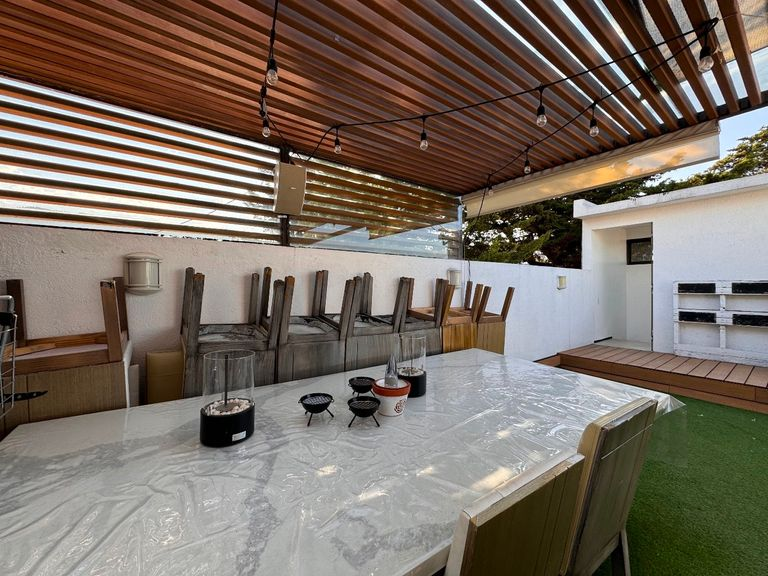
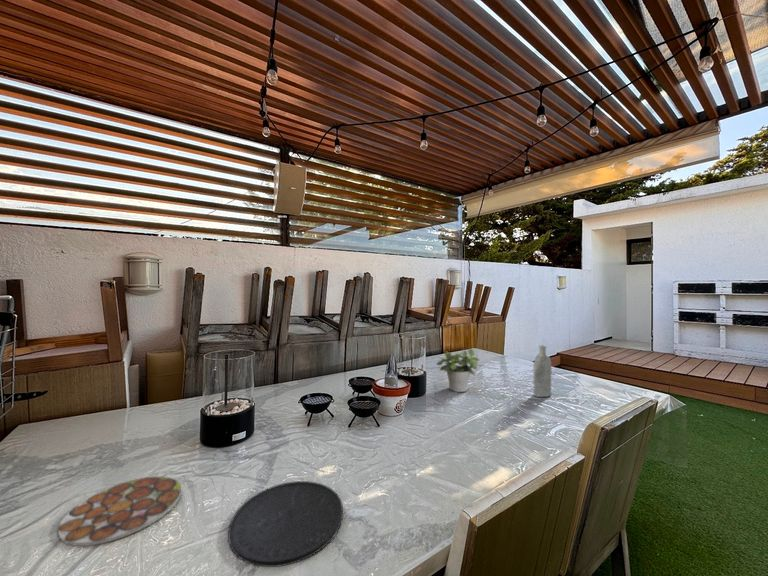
+ plate [227,480,344,568]
+ potted plant [435,348,481,393]
+ bottle [532,344,552,398]
+ plate [57,476,182,547]
